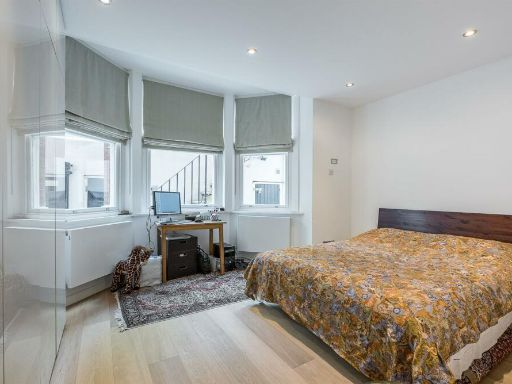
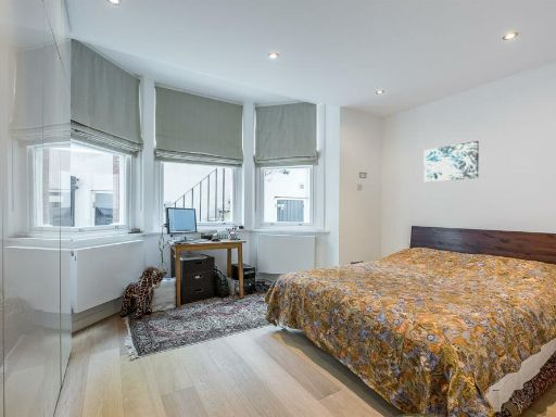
+ wall art [422,140,480,184]
